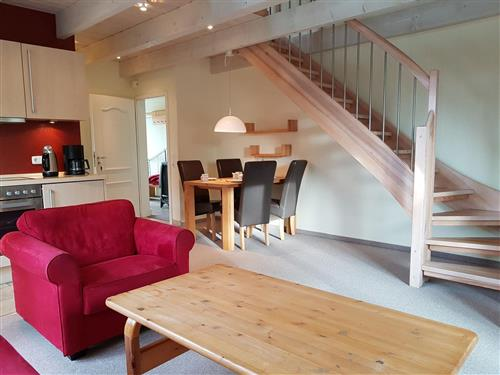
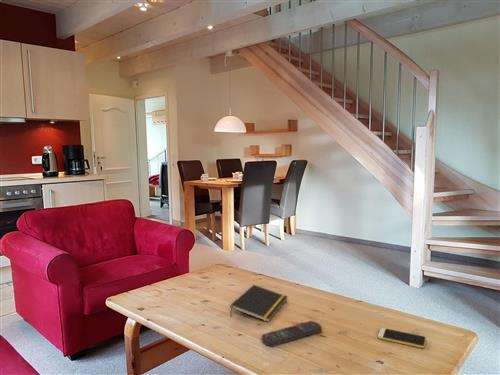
+ smartphone [376,327,427,349]
+ remote control [261,320,323,348]
+ notepad [229,284,289,323]
